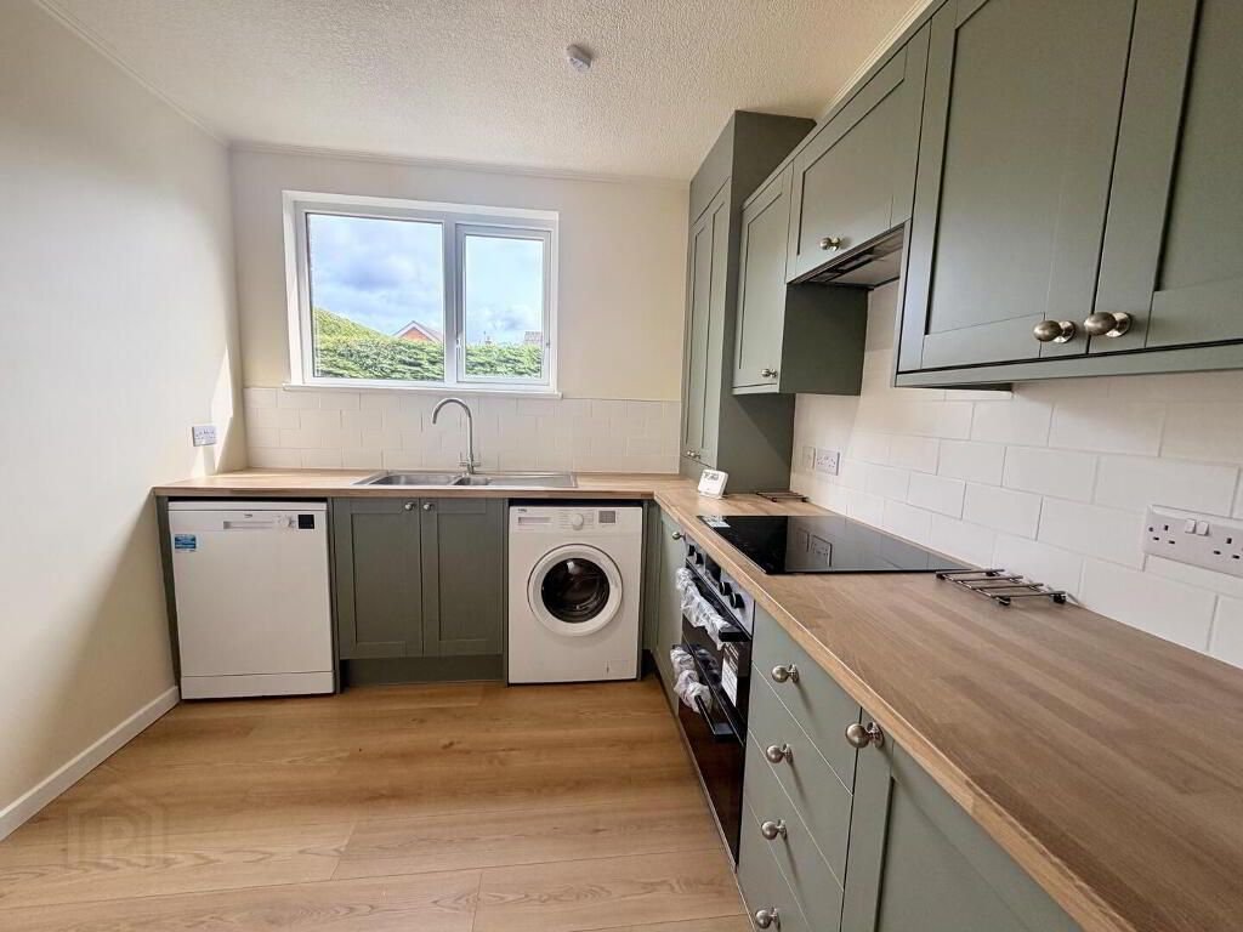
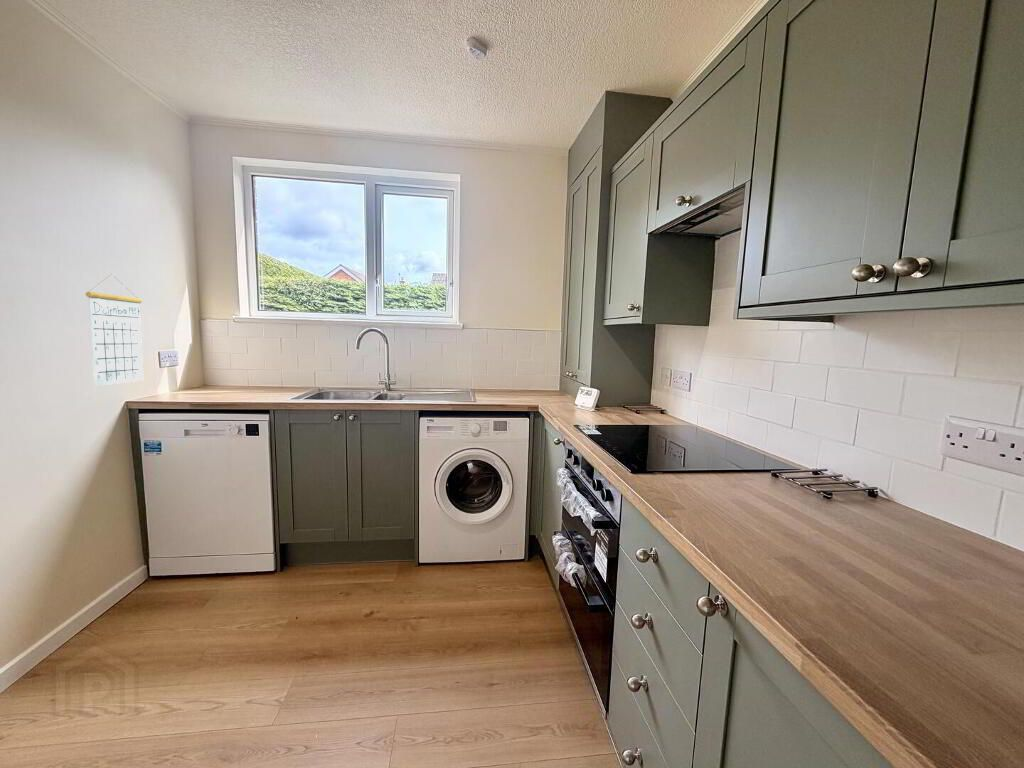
+ calendar [85,274,144,387]
